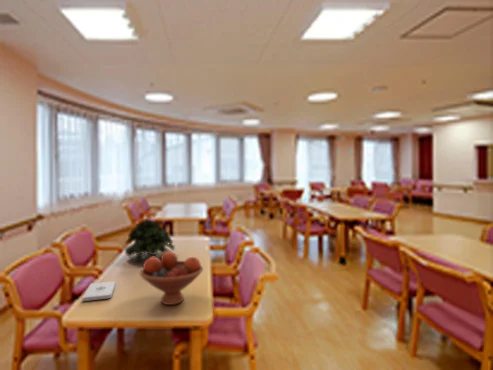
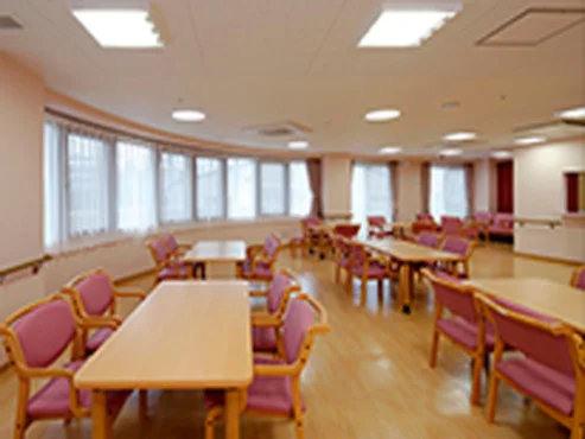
- potted plant [124,218,176,258]
- fruit bowl [139,251,204,306]
- notepad [82,280,117,302]
